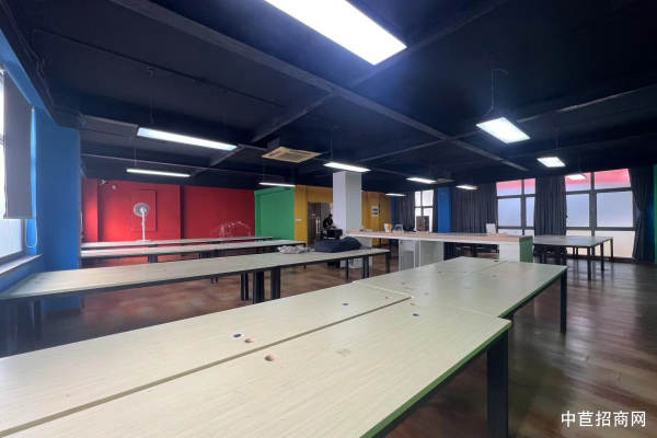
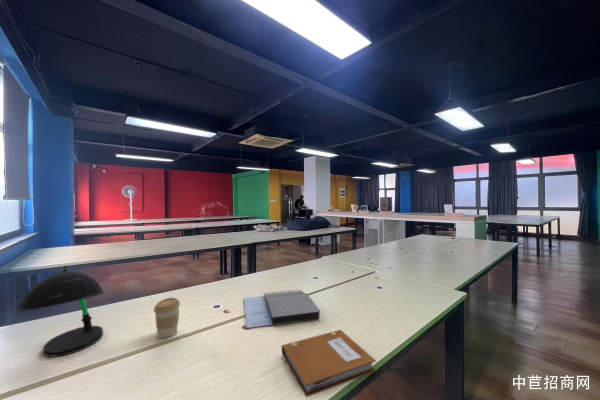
+ desk lamp [16,265,105,358]
+ notebook [243,288,321,330]
+ coffee cup [153,297,181,339]
+ notebook [281,329,377,398]
